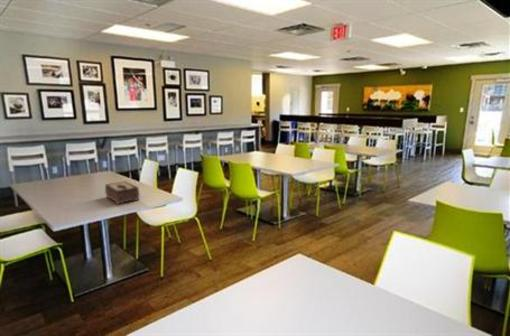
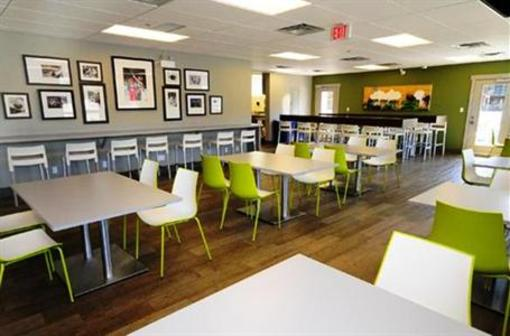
- tissue box [104,180,140,205]
